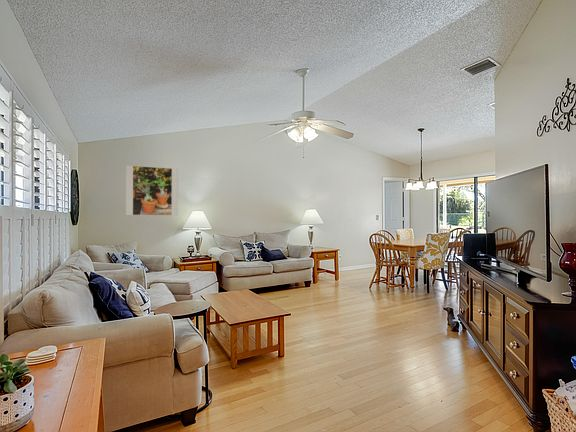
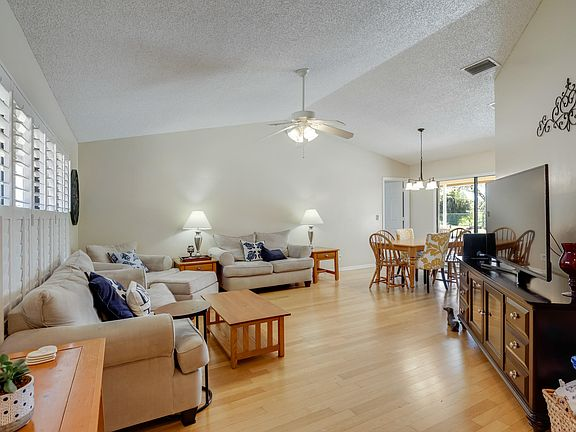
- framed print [125,164,179,216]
